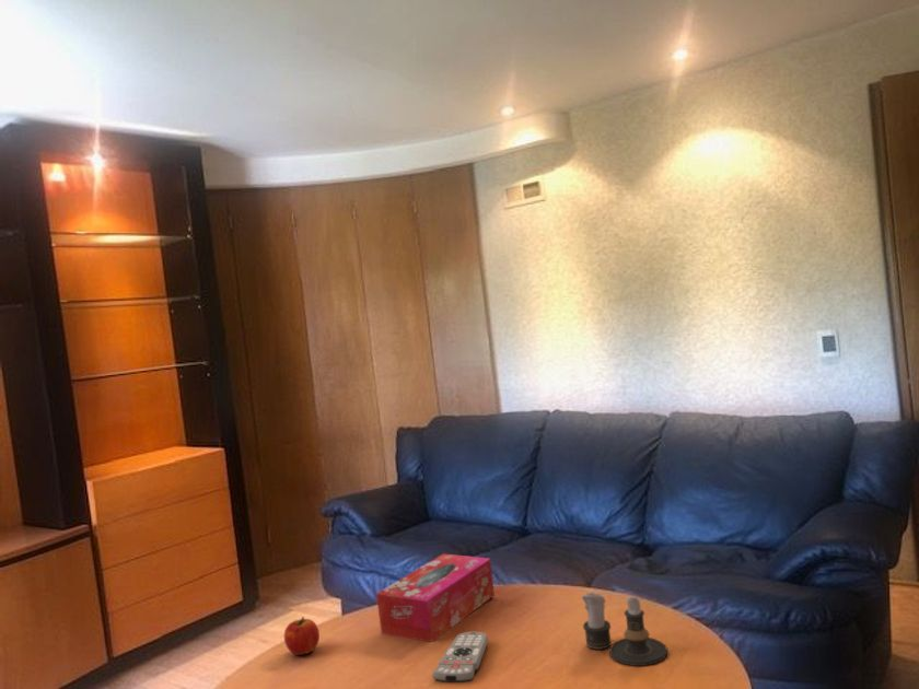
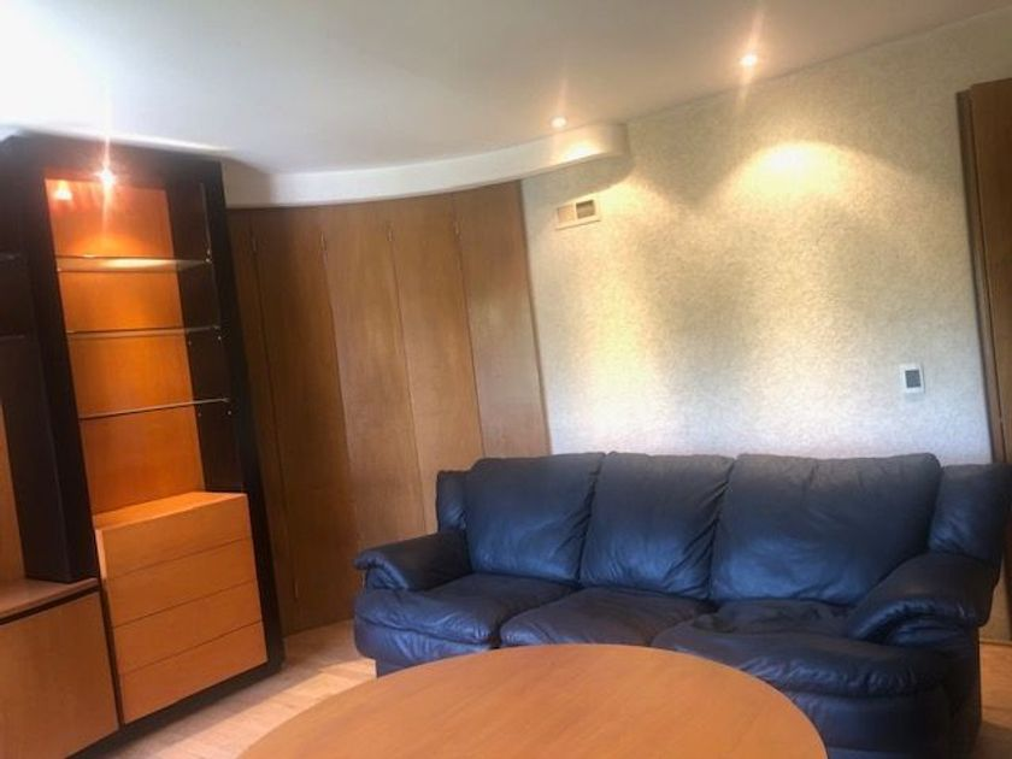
- candle [581,591,668,667]
- fruit [283,616,321,656]
- tissue box [375,552,496,643]
- remote control [432,630,489,684]
